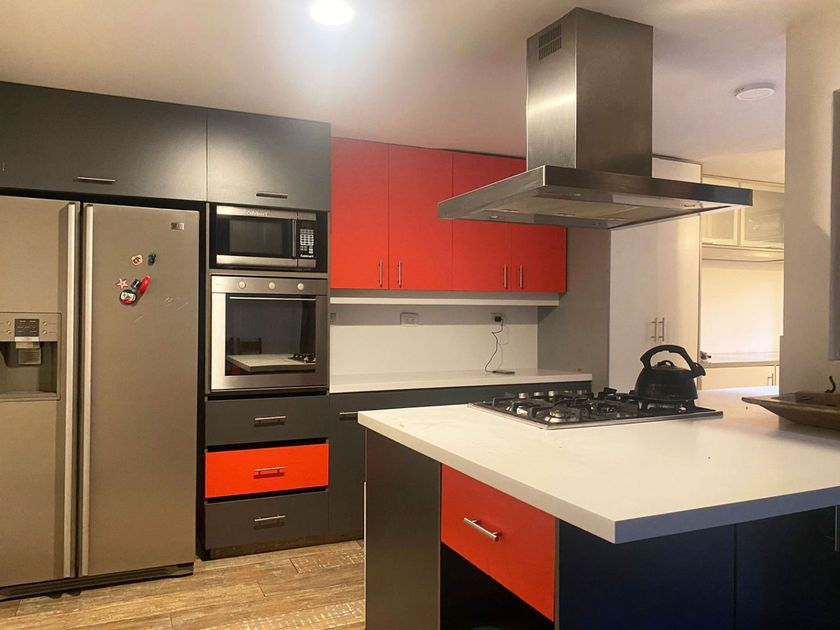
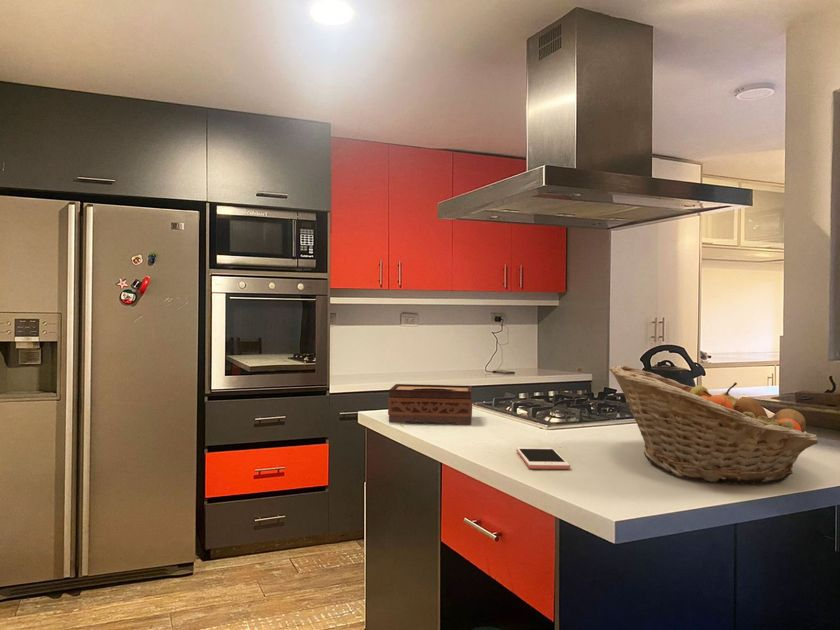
+ tissue box [387,383,473,426]
+ cell phone [515,446,571,470]
+ fruit basket [608,365,819,485]
